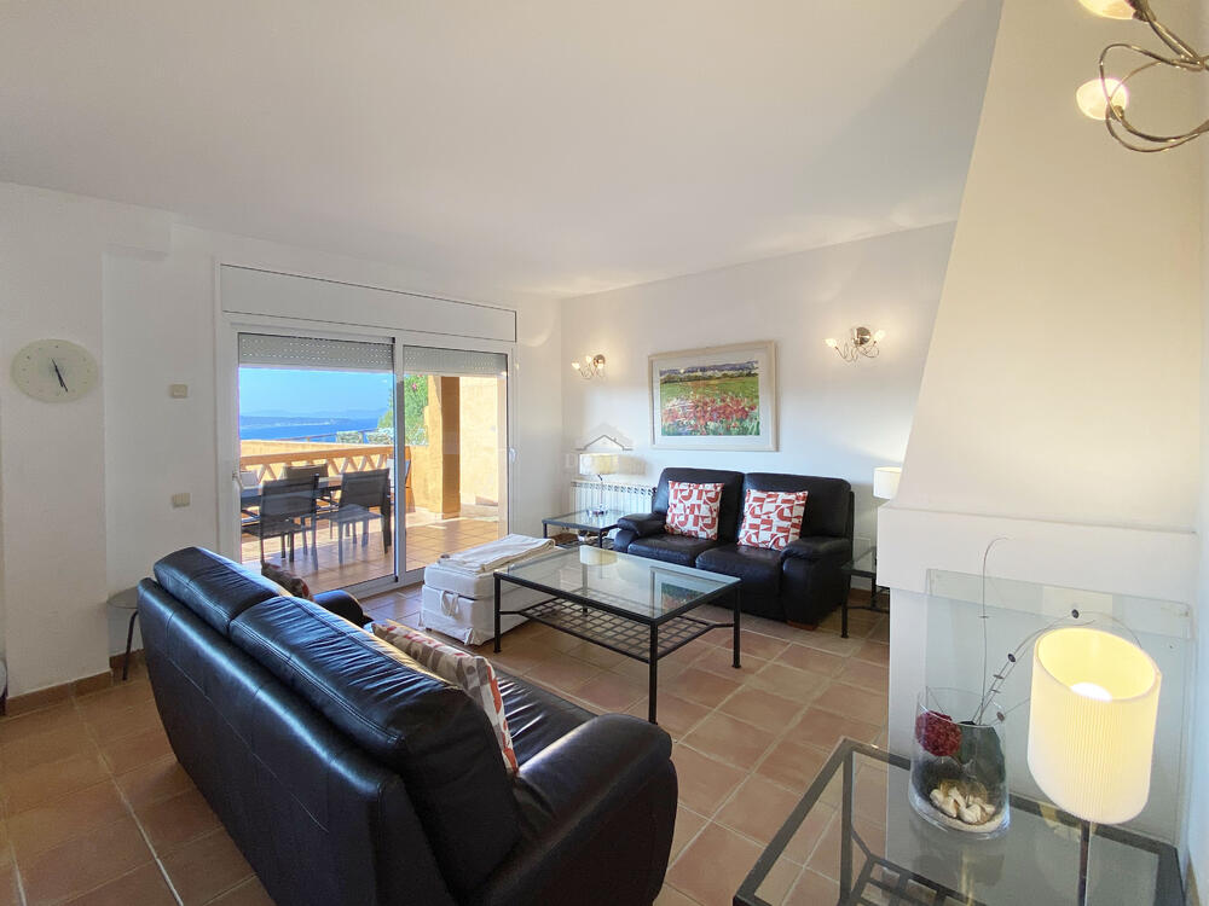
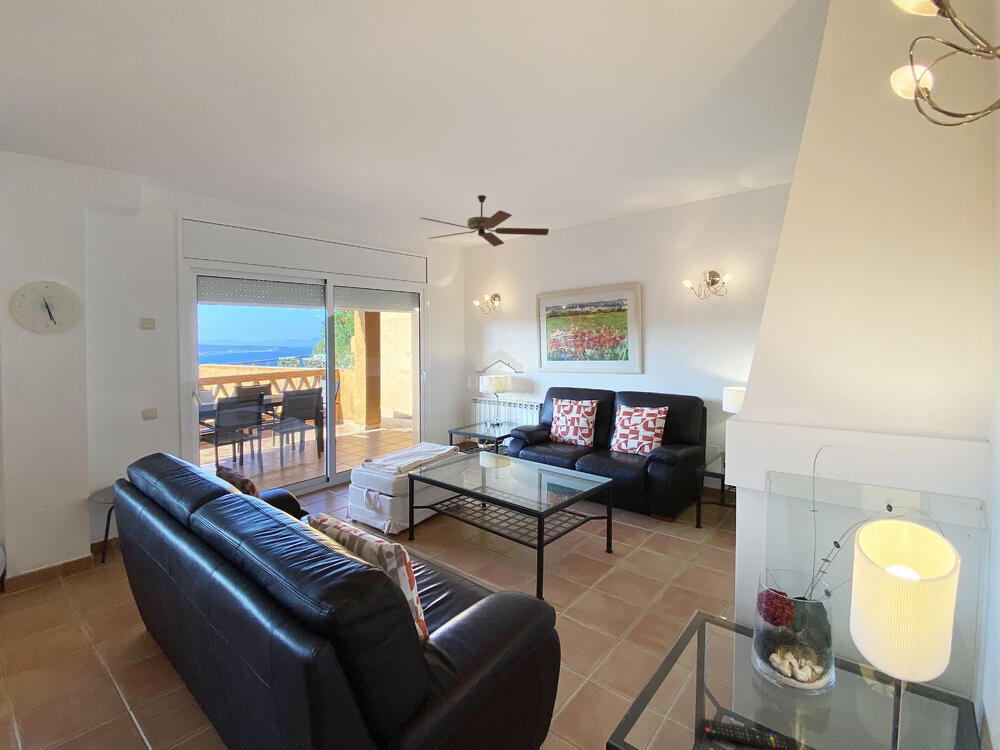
+ remote control [700,717,800,750]
+ ceiling fan [419,194,550,247]
